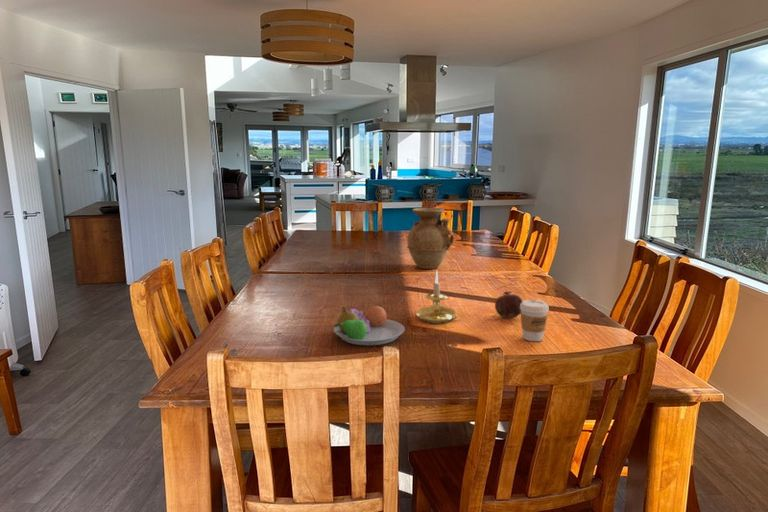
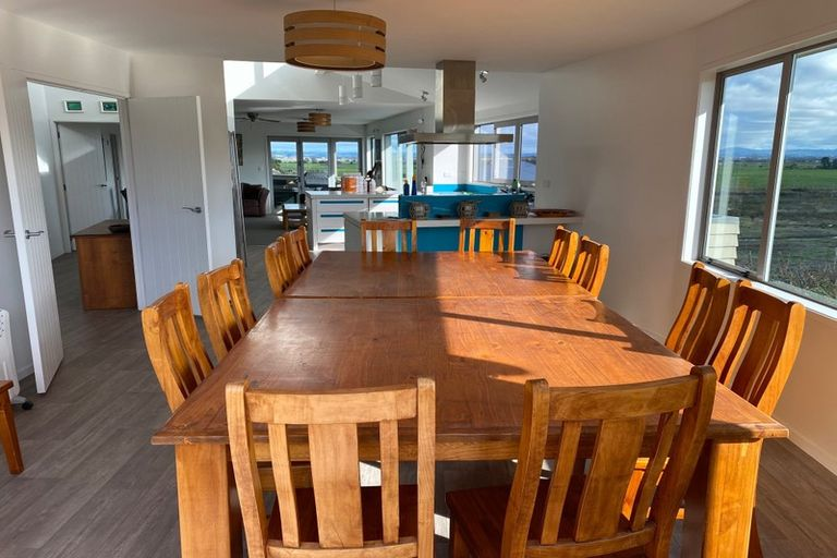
- candle holder [415,270,457,325]
- coffee cup [520,299,550,342]
- vase [406,207,456,270]
- fruit [494,290,523,319]
- fruit bowl [333,304,406,346]
